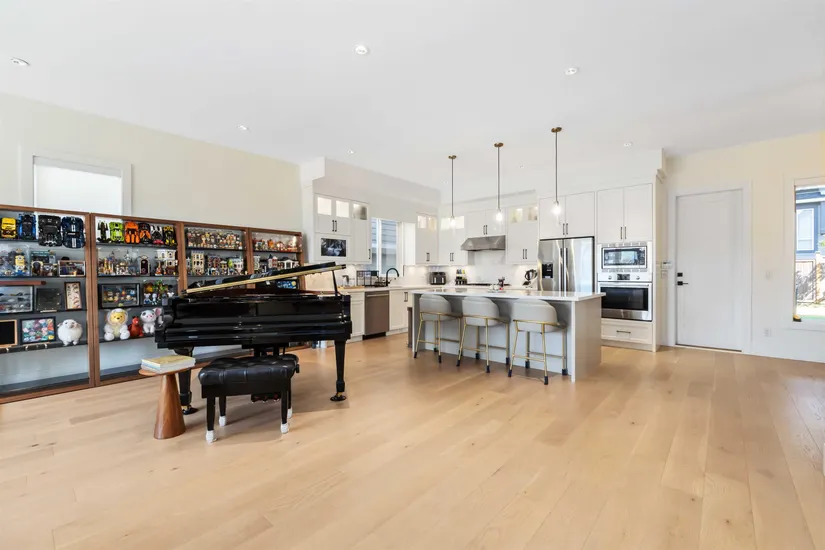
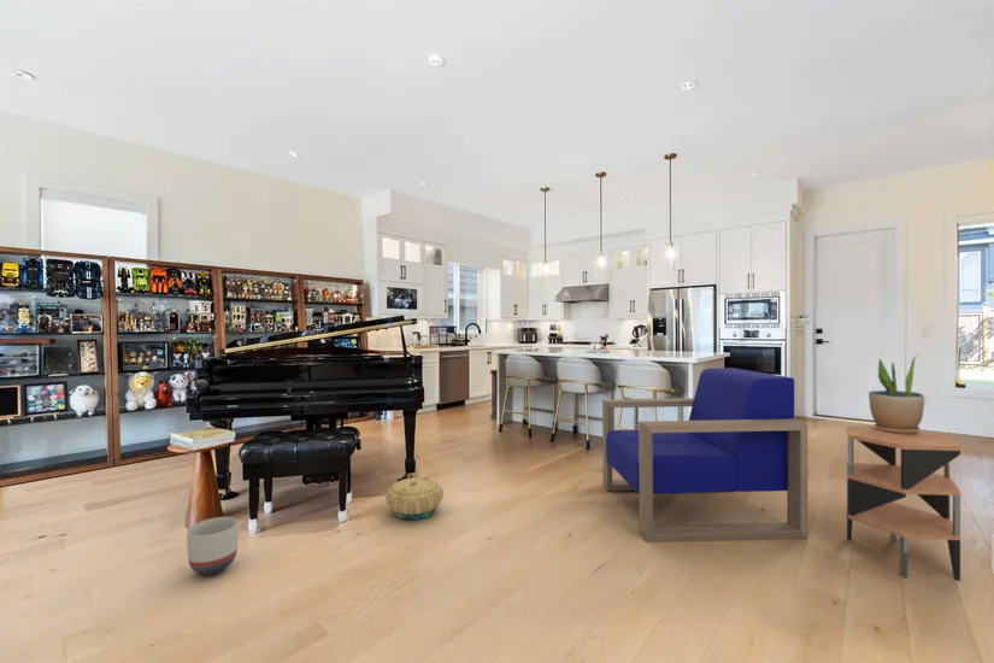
+ side table [846,424,961,582]
+ potted plant [867,353,925,434]
+ planter [186,516,240,576]
+ armchair [601,366,808,544]
+ basket [384,476,445,521]
